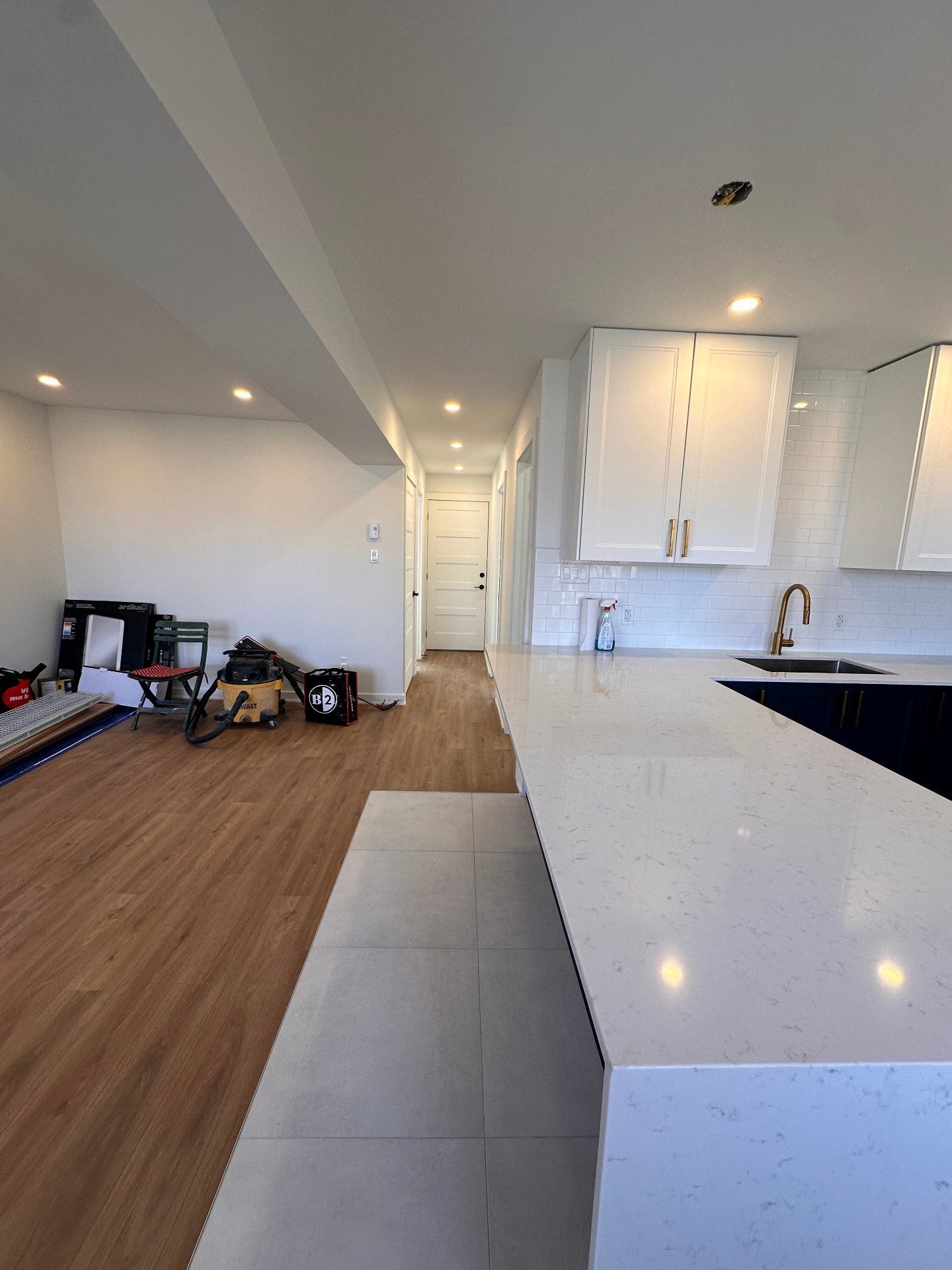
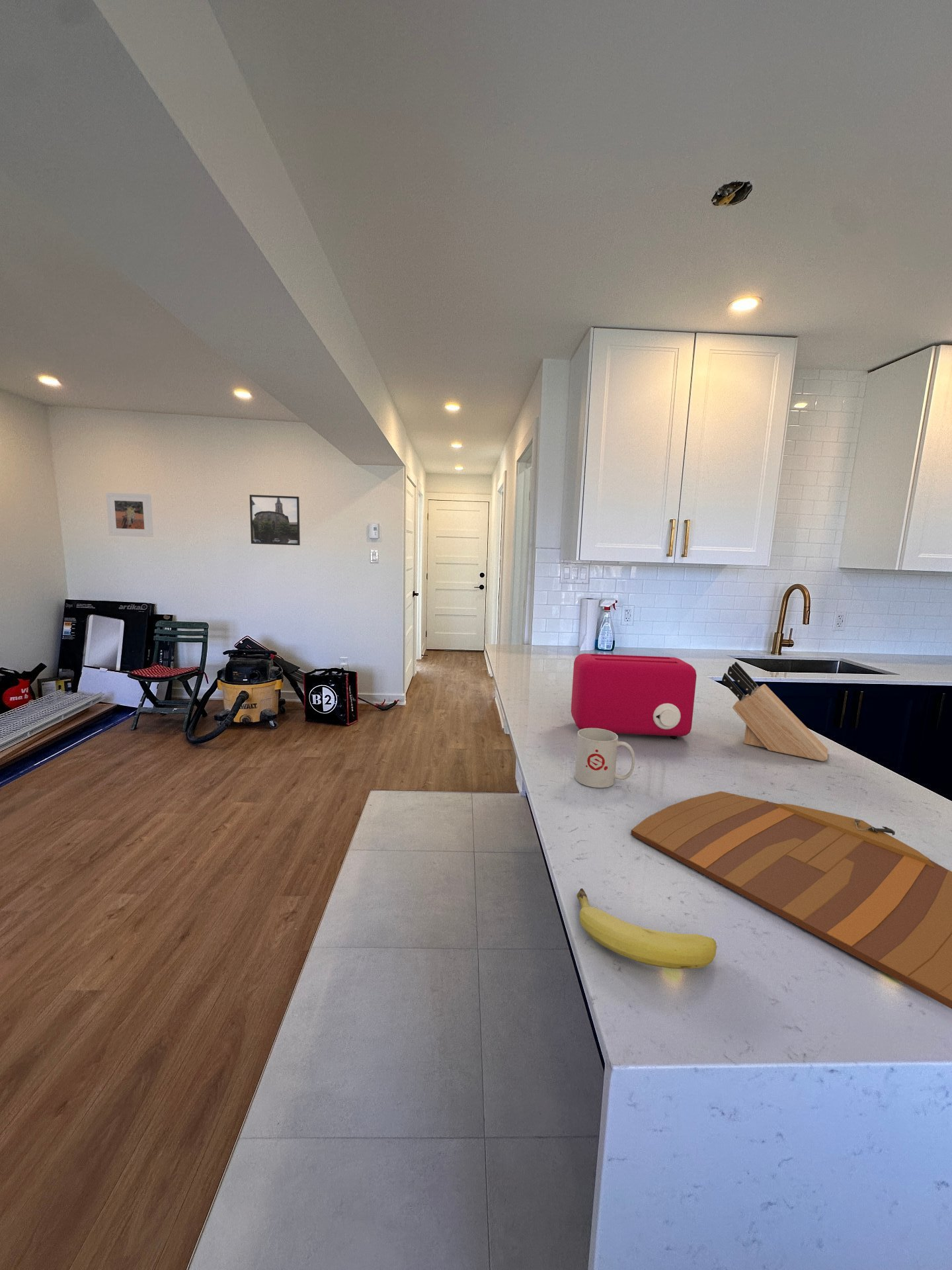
+ mug [574,728,635,788]
+ toaster [571,653,697,740]
+ cutting board [630,790,952,1009]
+ fruit [576,888,717,969]
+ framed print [249,494,301,546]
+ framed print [106,492,154,538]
+ knife block [721,661,828,762]
